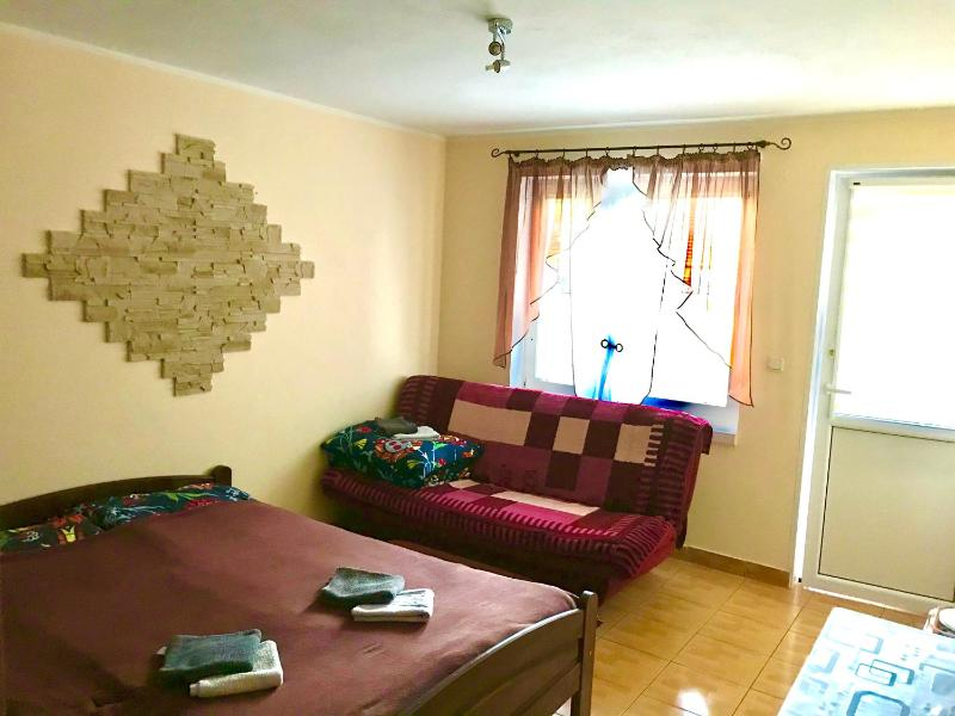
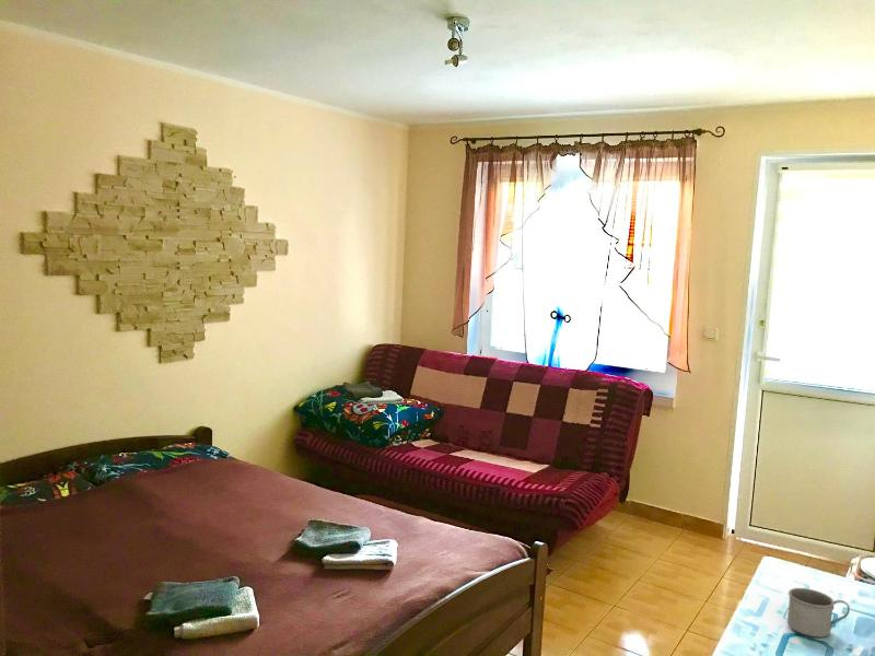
+ mug [786,587,851,639]
